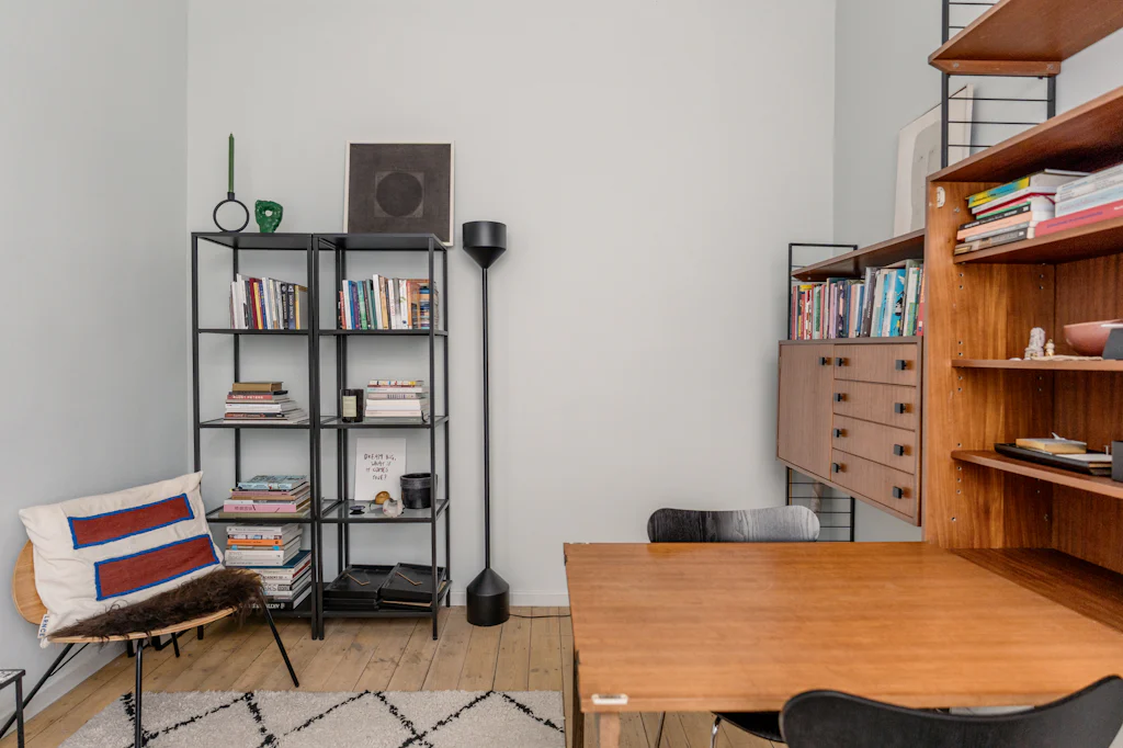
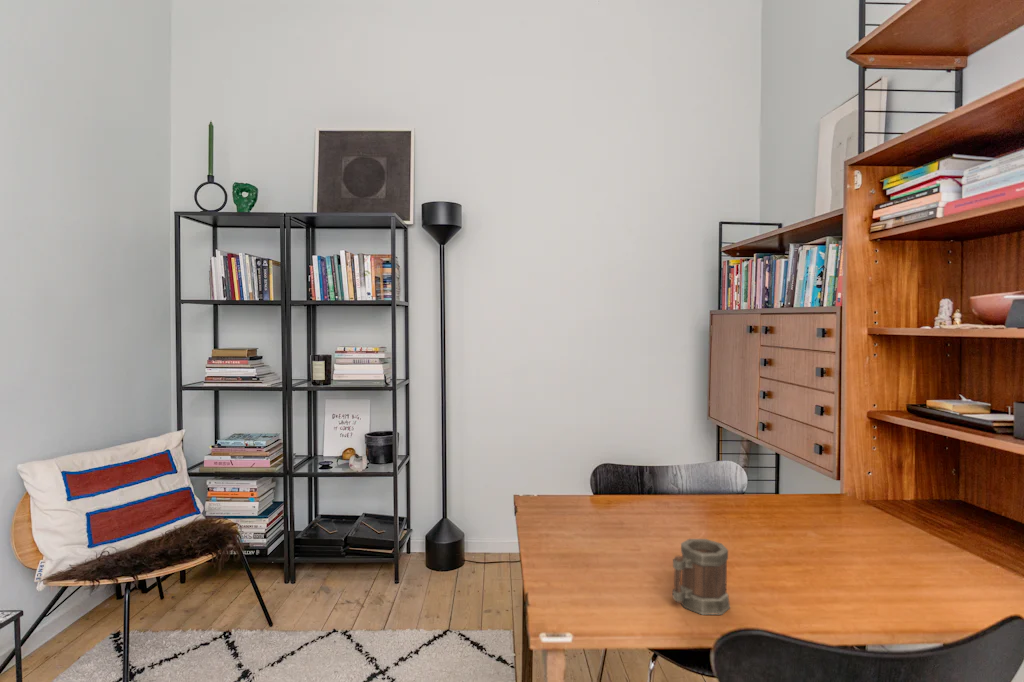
+ mug [672,538,731,616]
